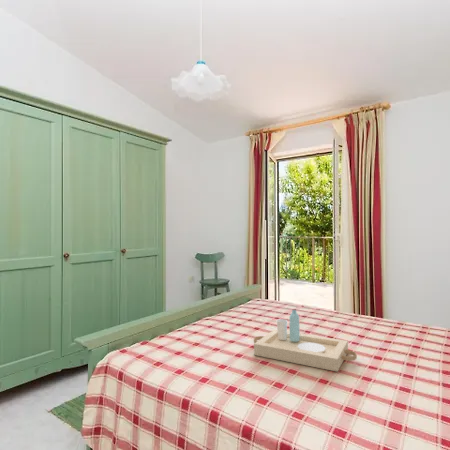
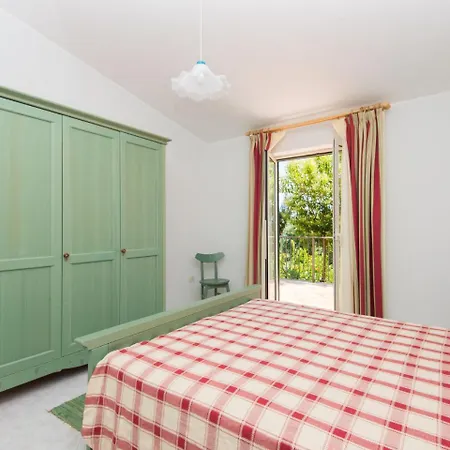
- serving tray [253,309,358,373]
